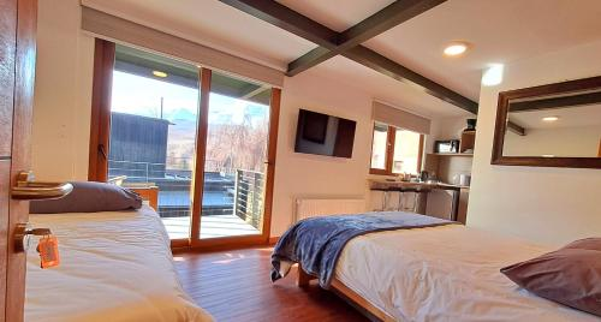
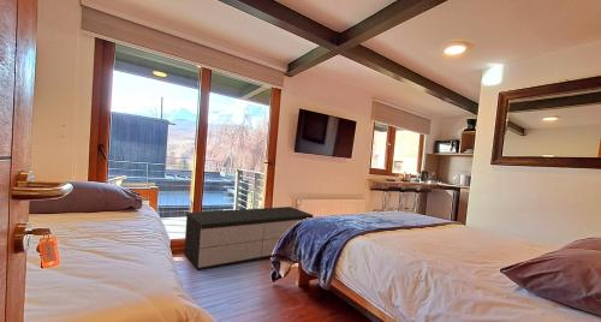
+ storage bench [183,205,314,272]
